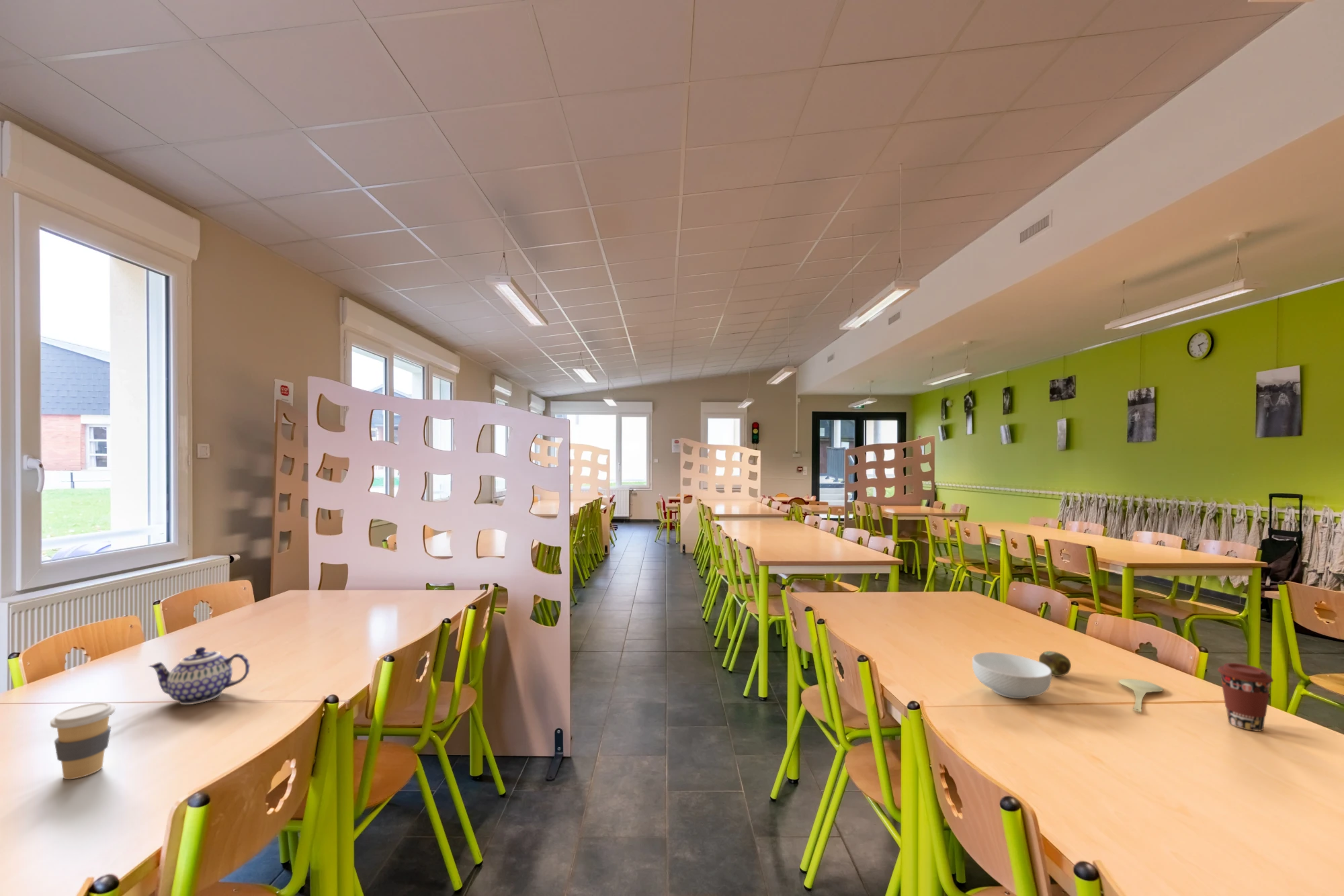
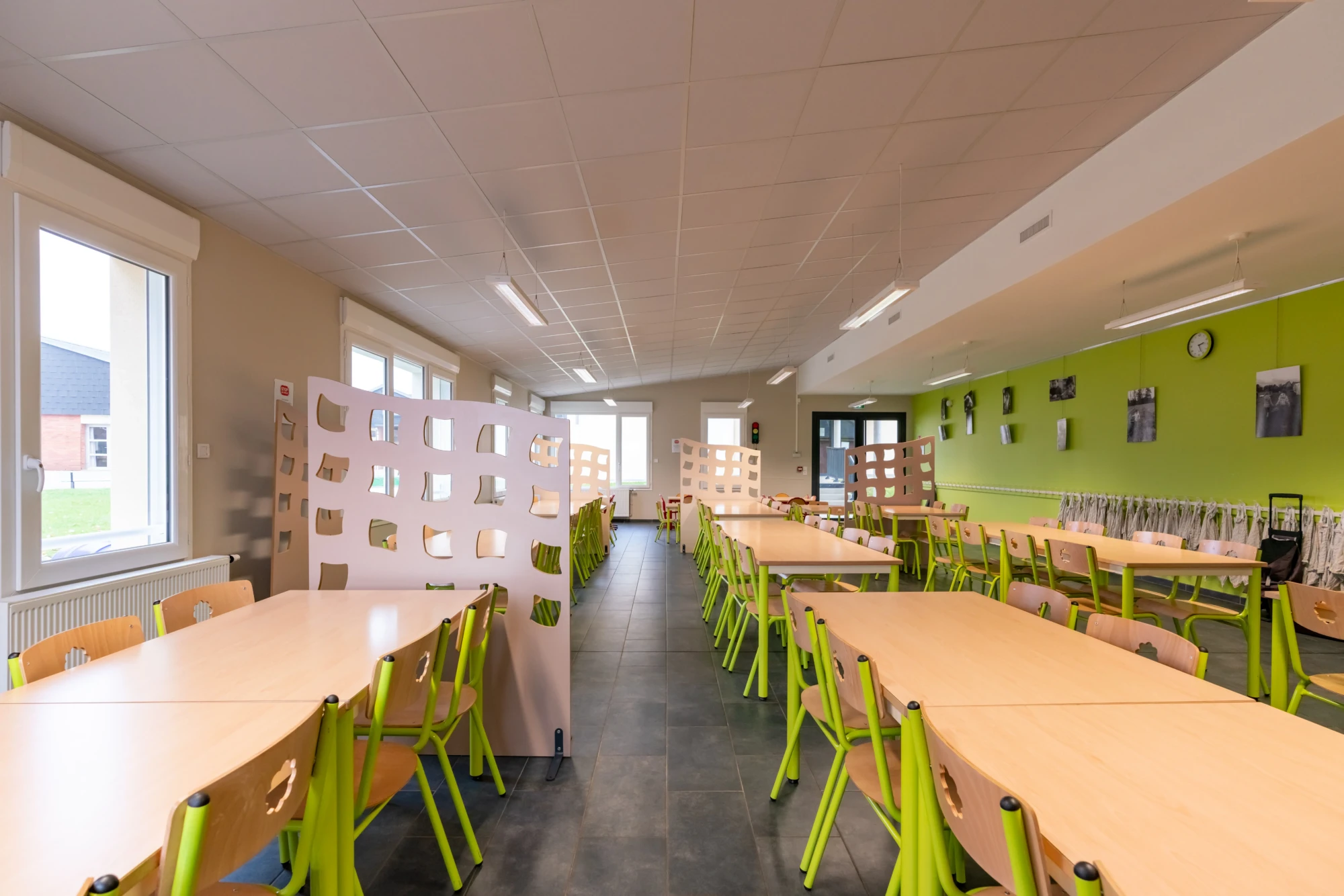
- coffee cup [50,702,116,780]
- cereal bowl [972,652,1052,699]
- spoon [1118,678,1165,713]
- teapot [149,646,251,705]
- coffee cup [1217,662,1274,731]
- fruit [1038,650,1072,677]
